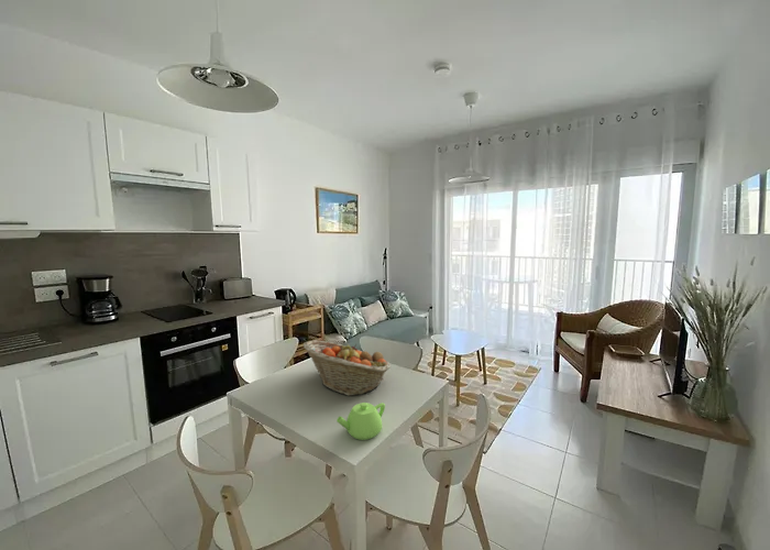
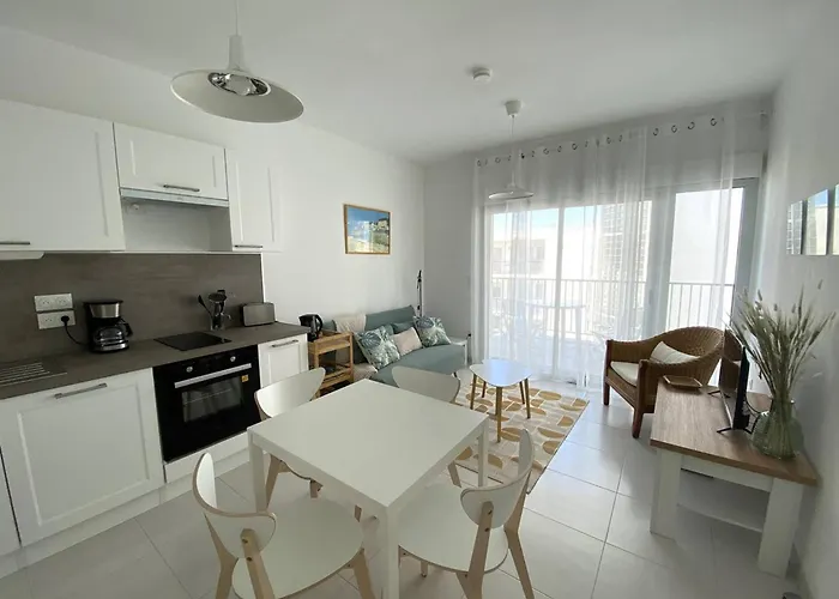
- fruit basket [302,340,392,397]
- teapot [336,402,386,441]
